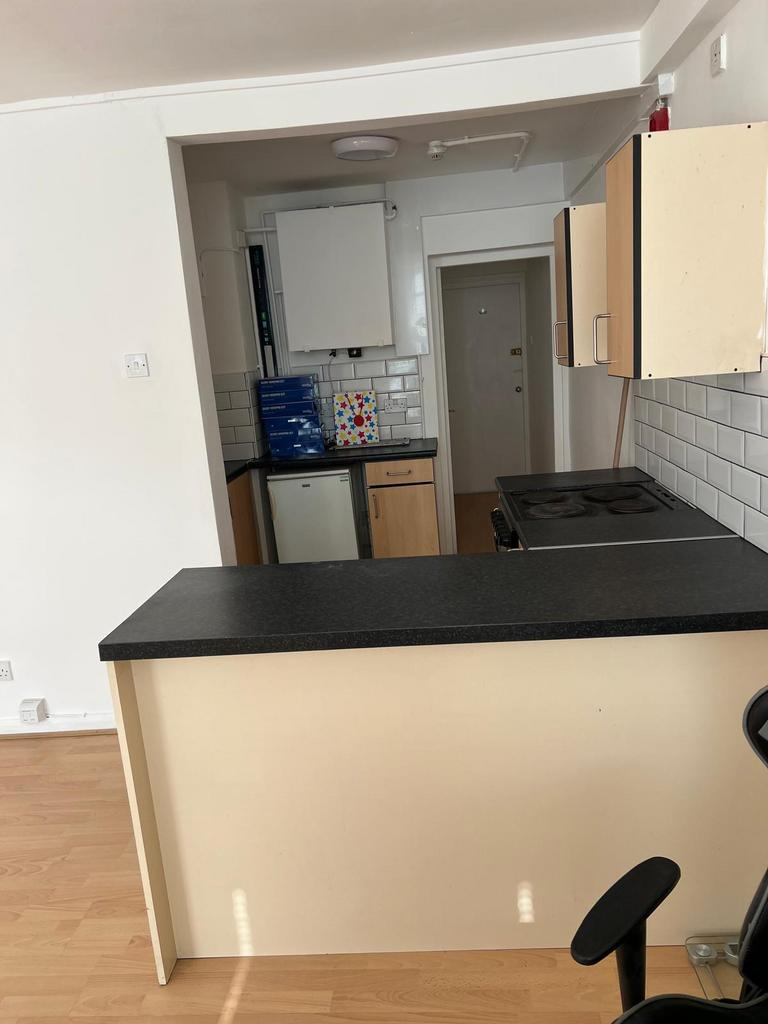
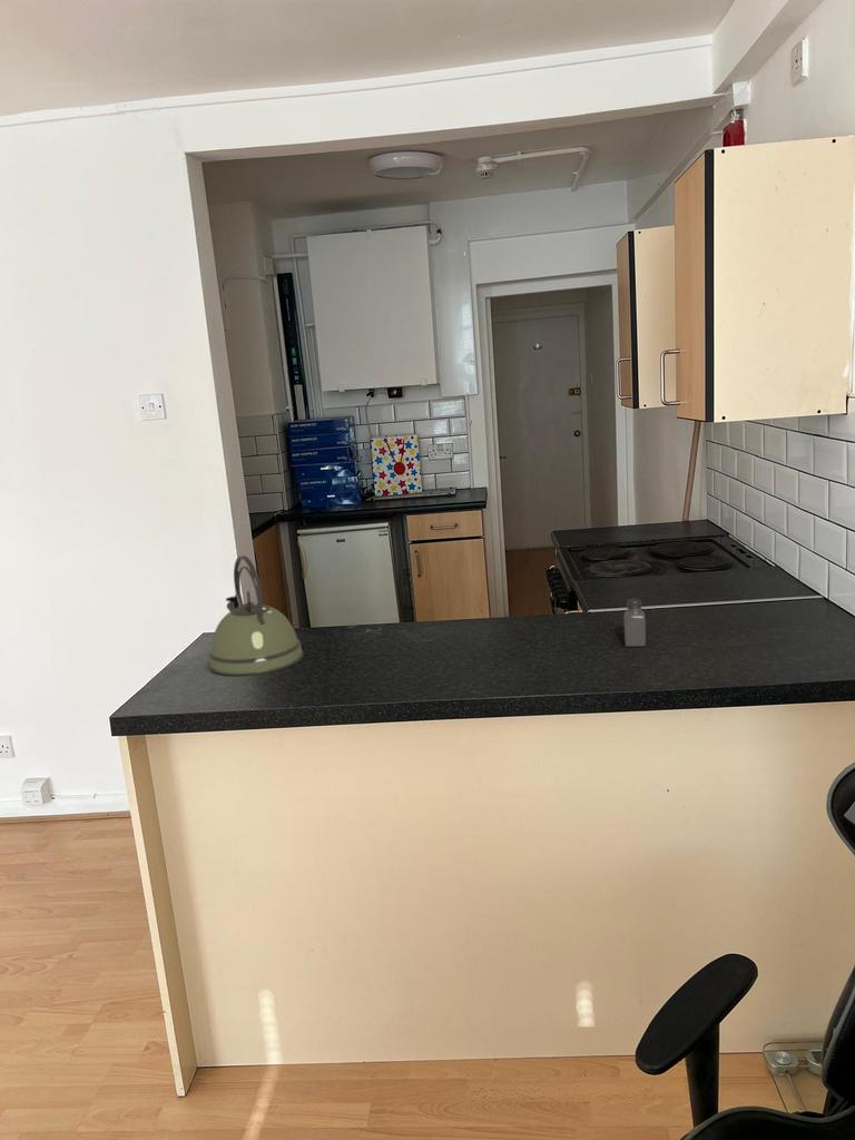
+ kettle [207,554,305,677]
+ saltshaker [623,597,647,648]
